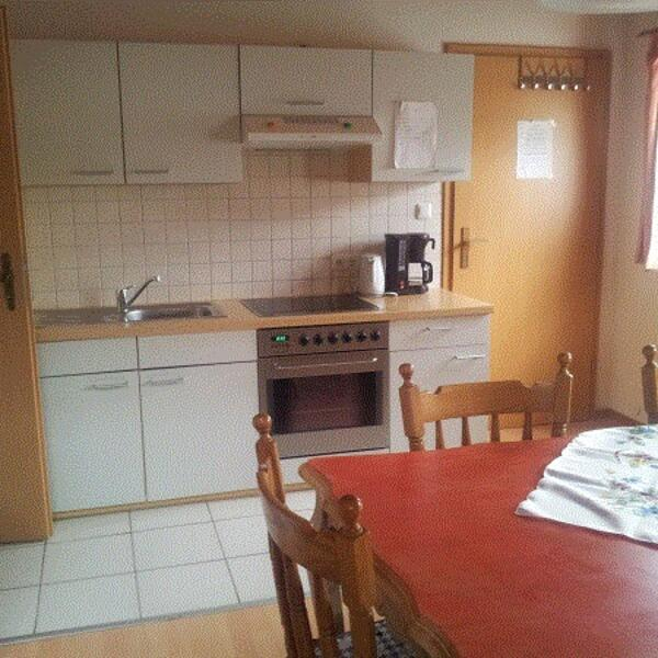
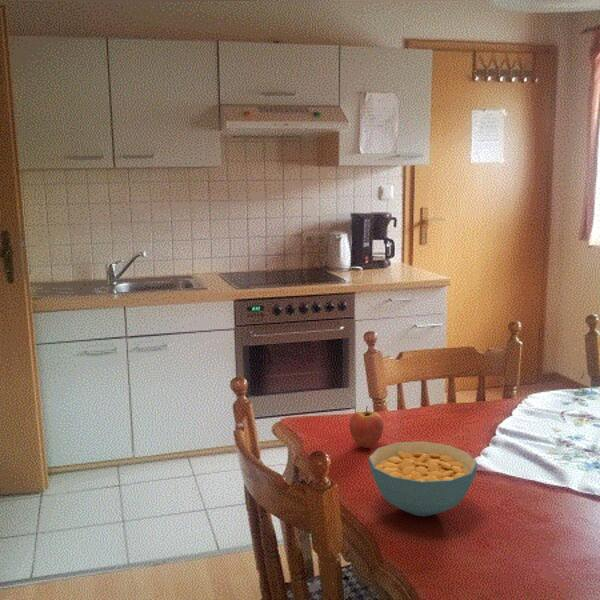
+ fruit [349,405,385,449]
+ cereal bowl [368,440,478,517]
